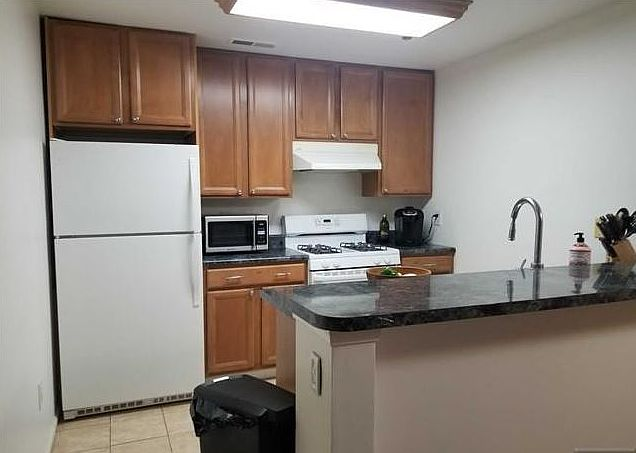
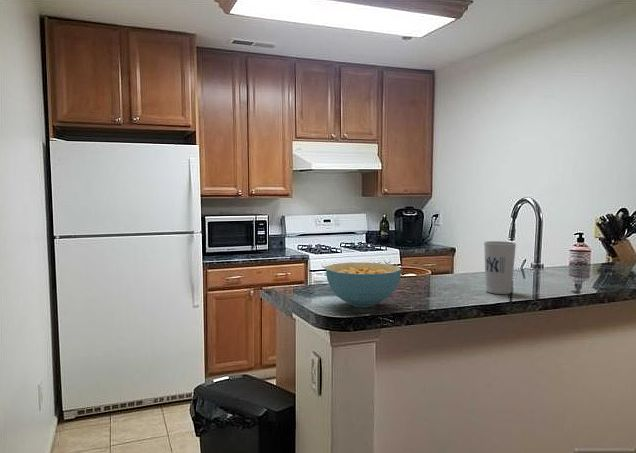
+ cup [483,240,517,295]
+ cereal bowl [324,262,403,308]
